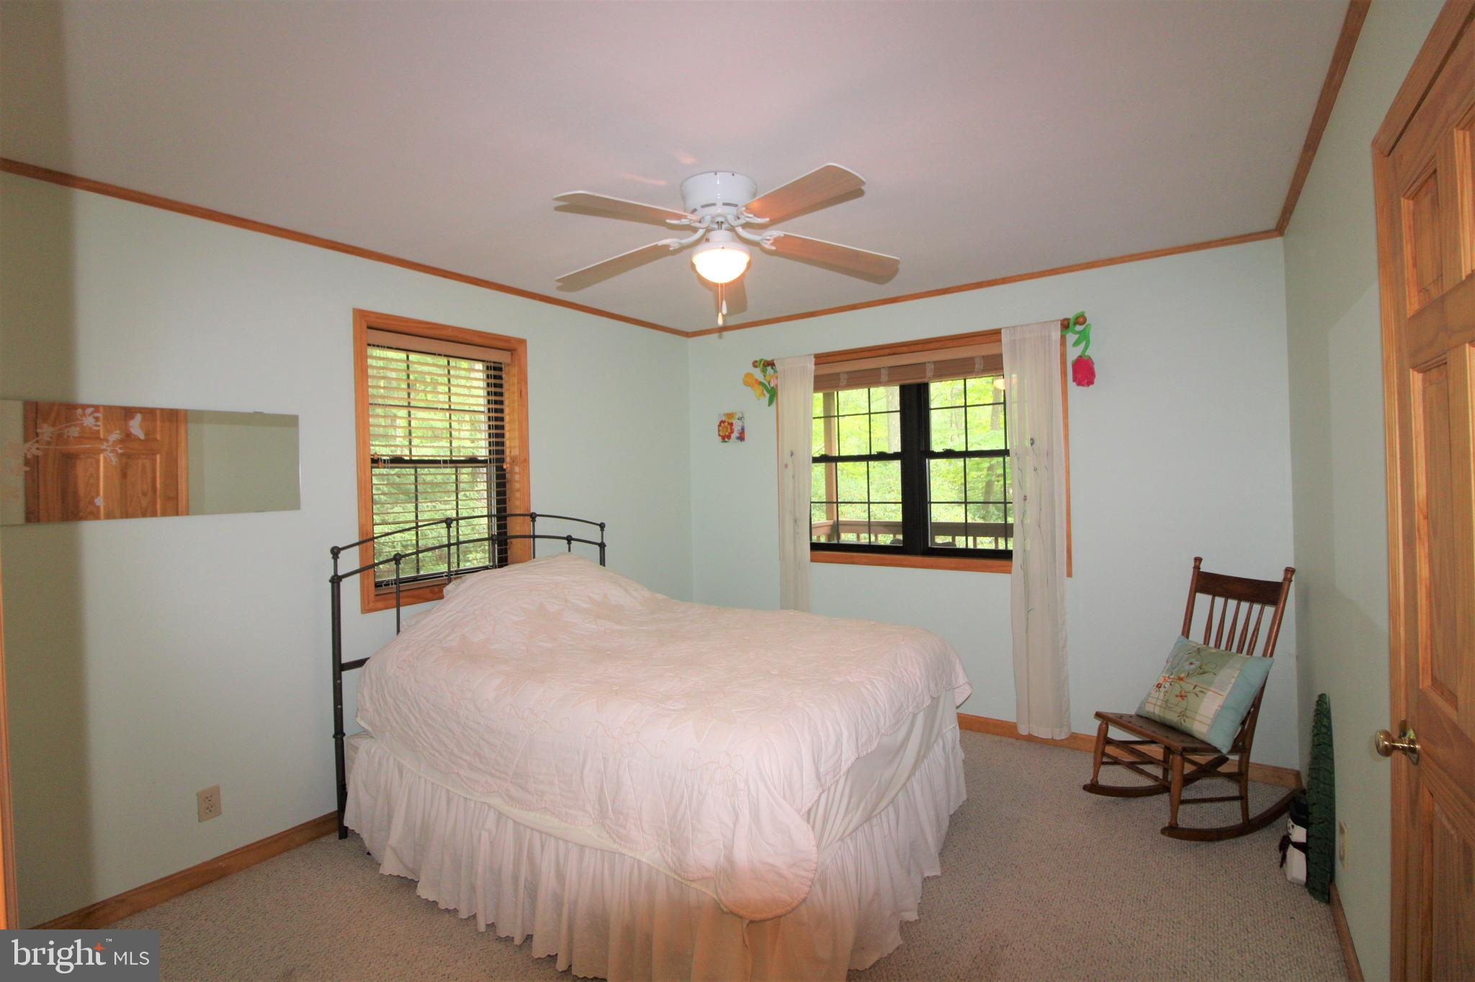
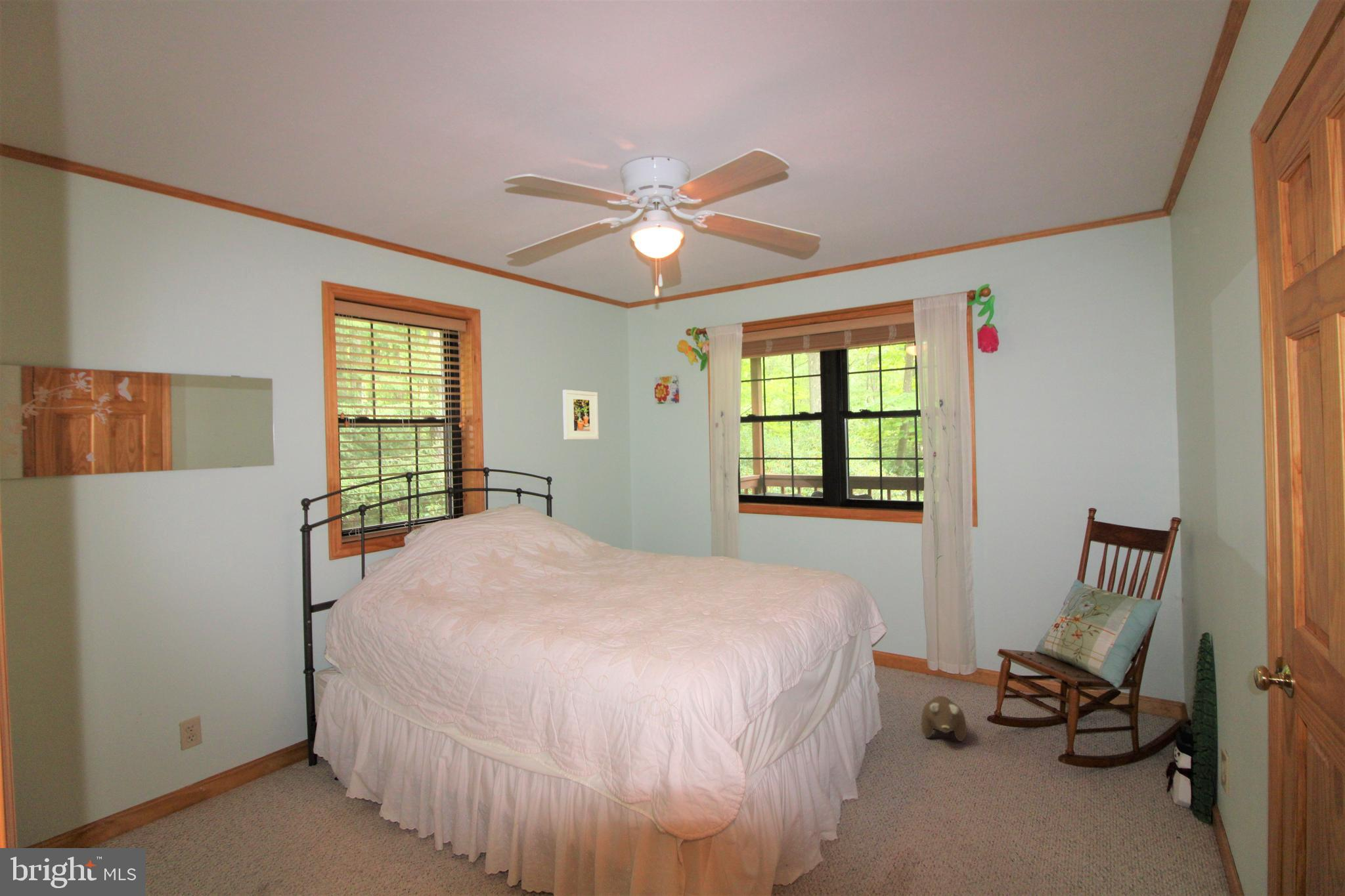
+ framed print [562,389,599,440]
+ plush toy [921,695,967,742]
